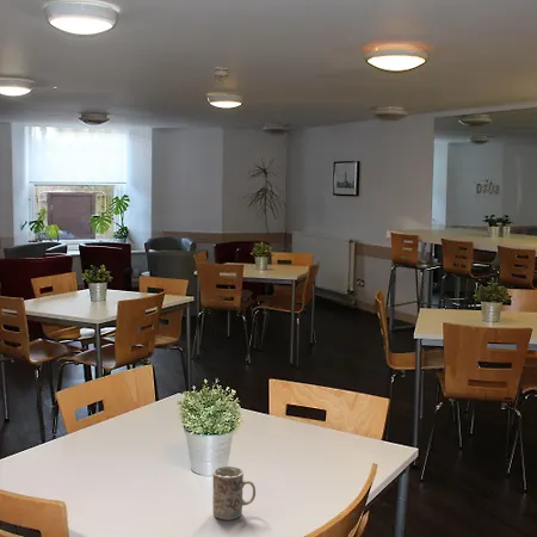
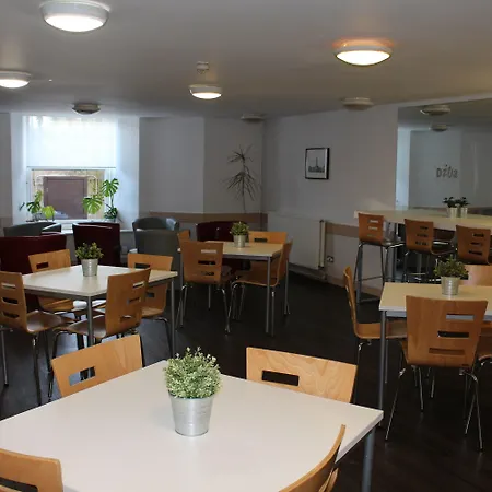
- mug [211,465,257,521]
